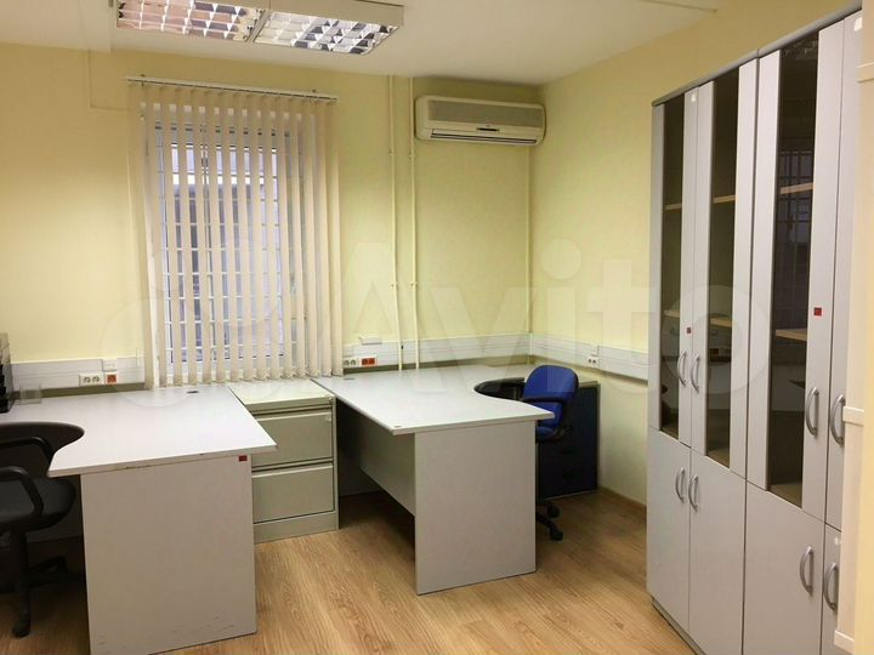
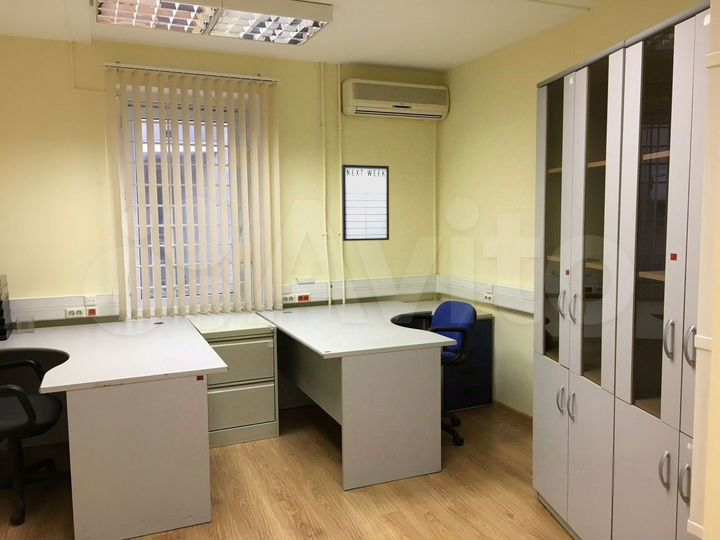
+ writing board [341,164,390,242]
